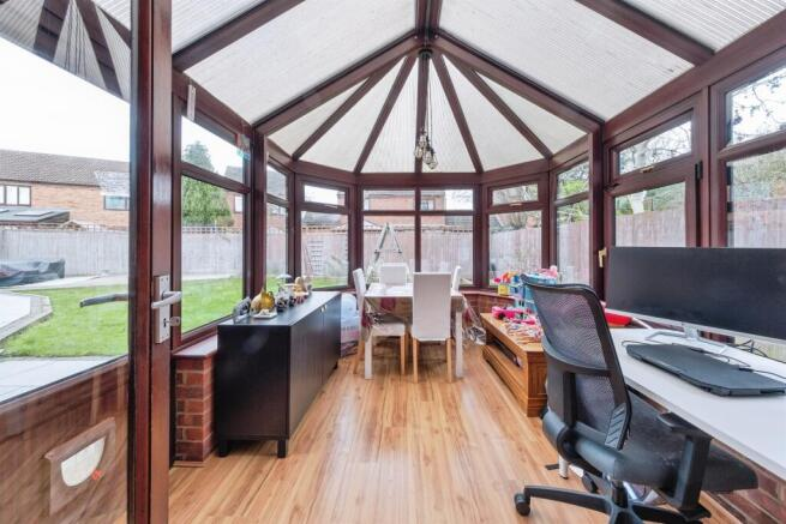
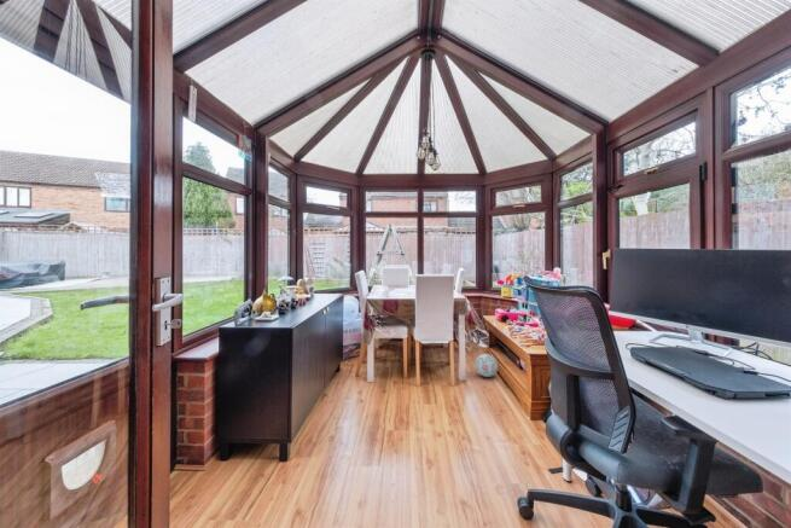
+ ball [473,353,499,378]
